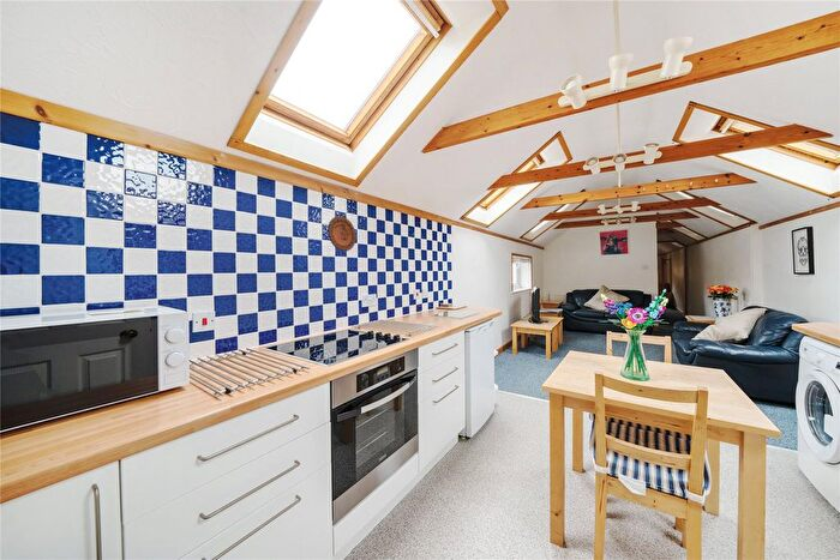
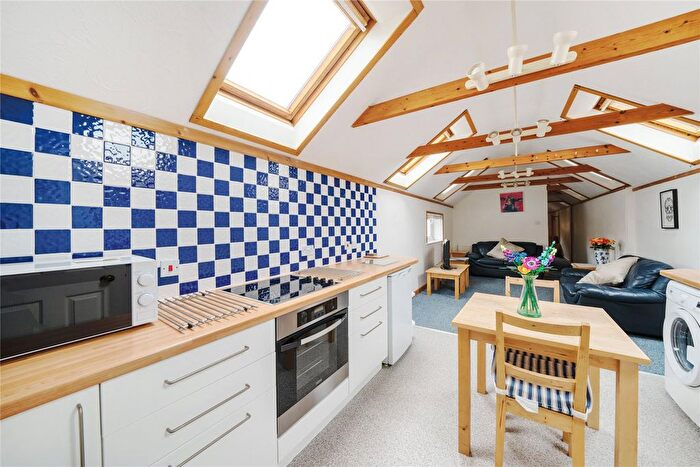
- decorative plate [326,215,358,252]
